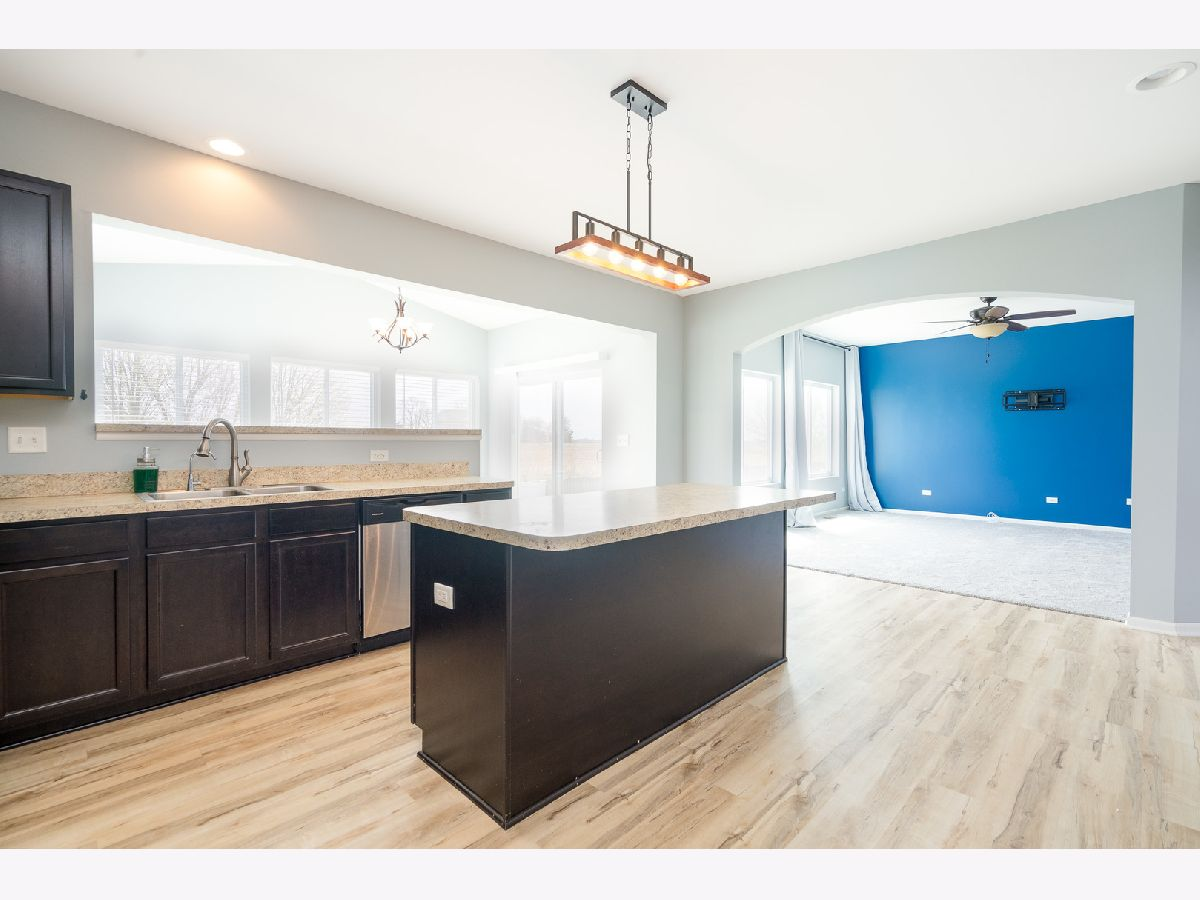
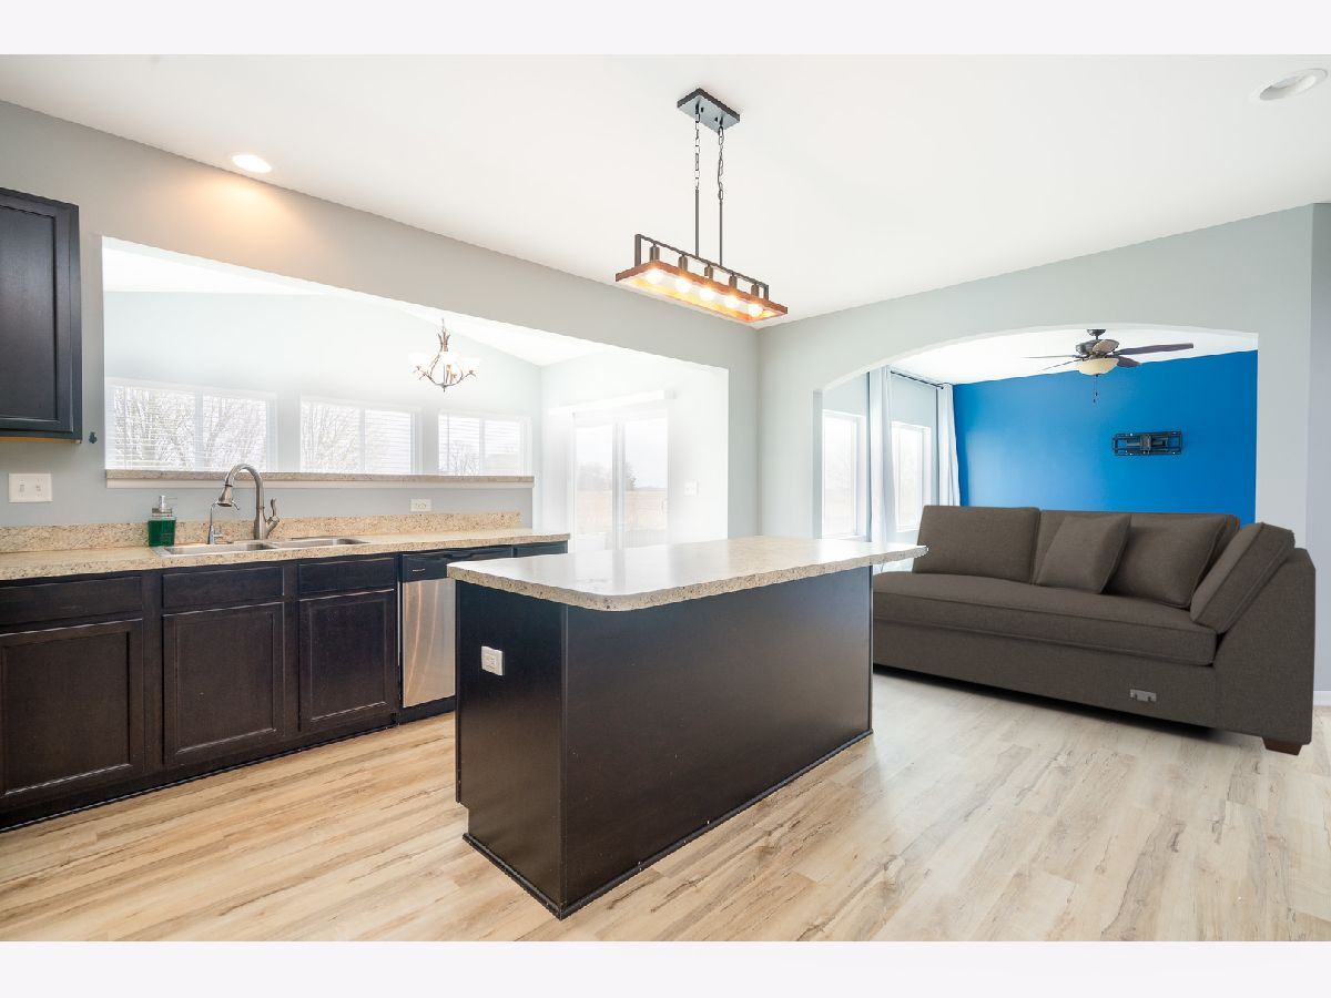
+ sofa [872,503,1317,756]
